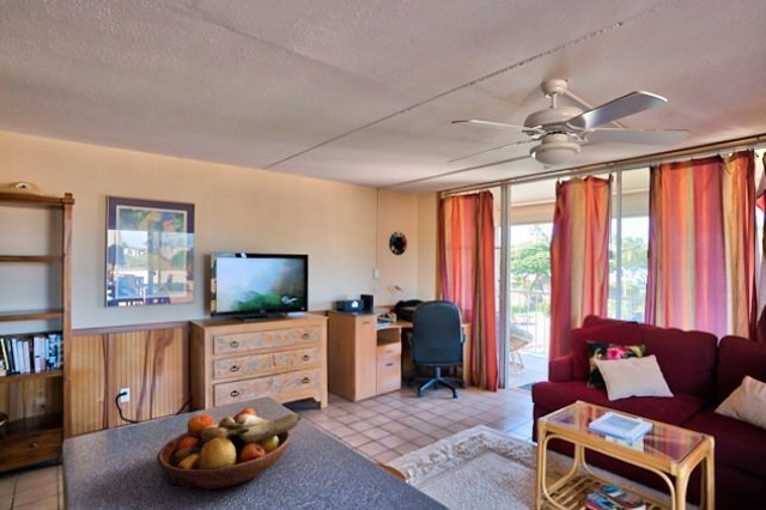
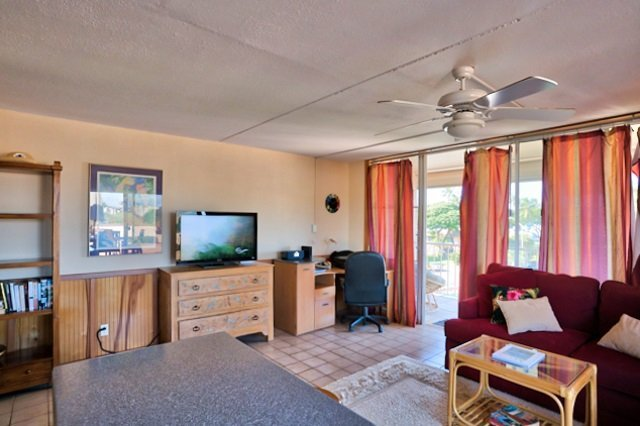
- fruit bowl [156,407,303,491]
